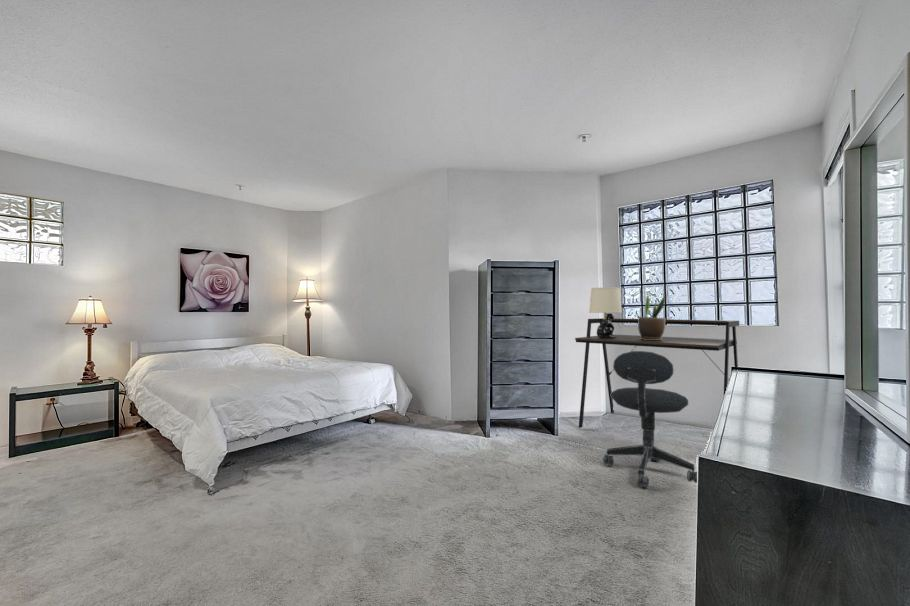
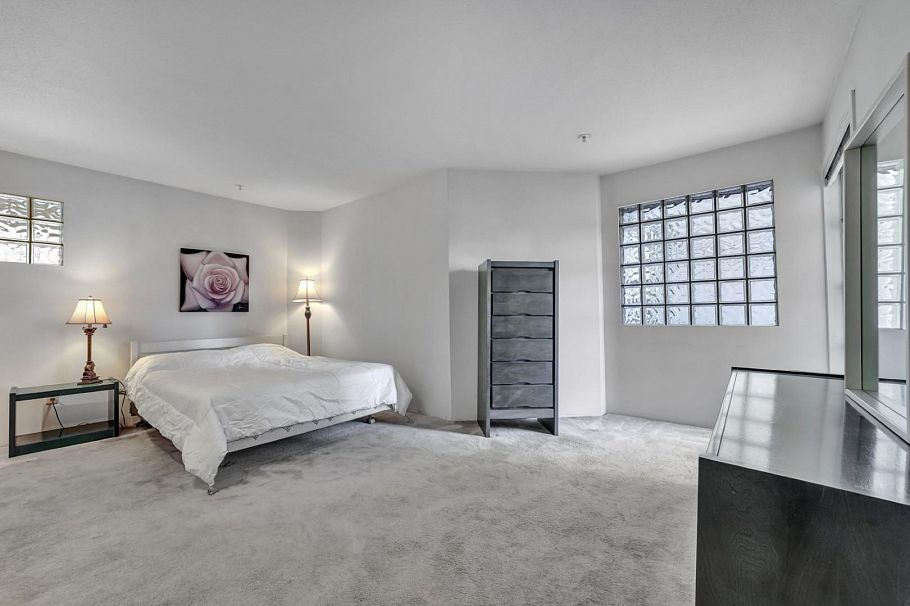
- desk [574,317,740,429]
- table lamp [588,286,623,338]
- potted plant [637,293,666,340]
- office chair [602,350,698,489]
